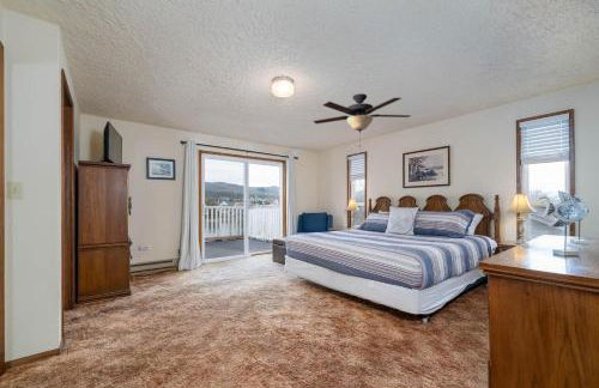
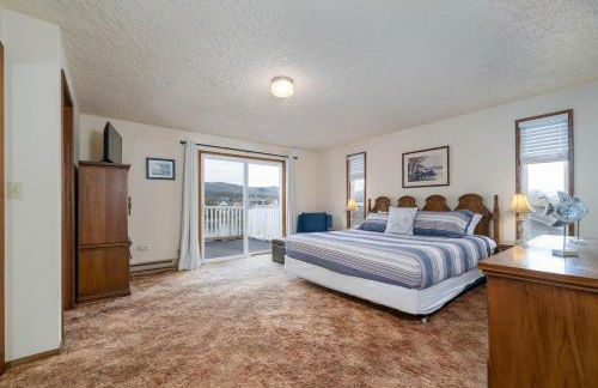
- ceiling fan [311,92,412,148]
